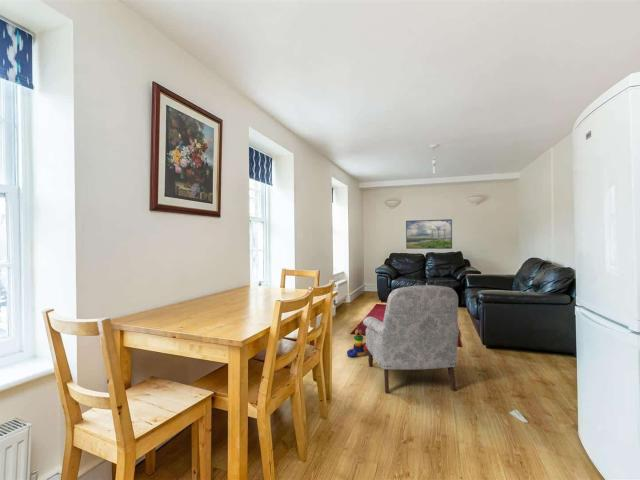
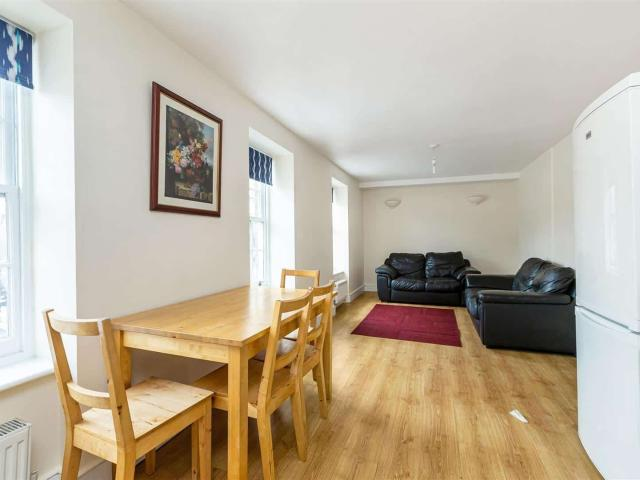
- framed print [405,218,453,250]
- armchair [362,284,460,395]
- stacking toy [346,323,369,358]
